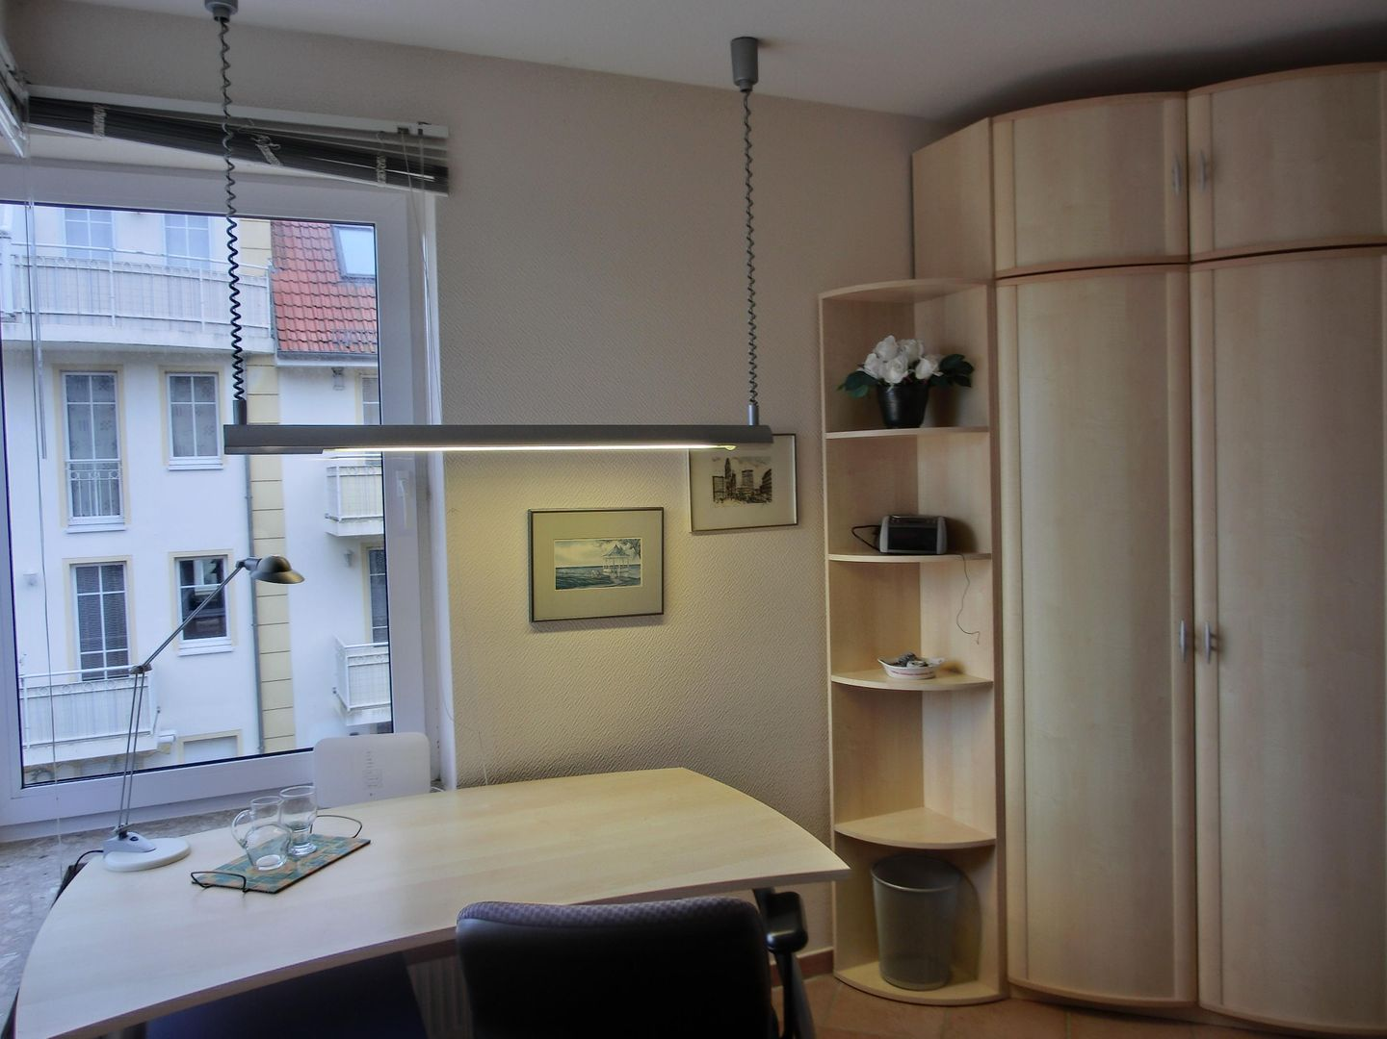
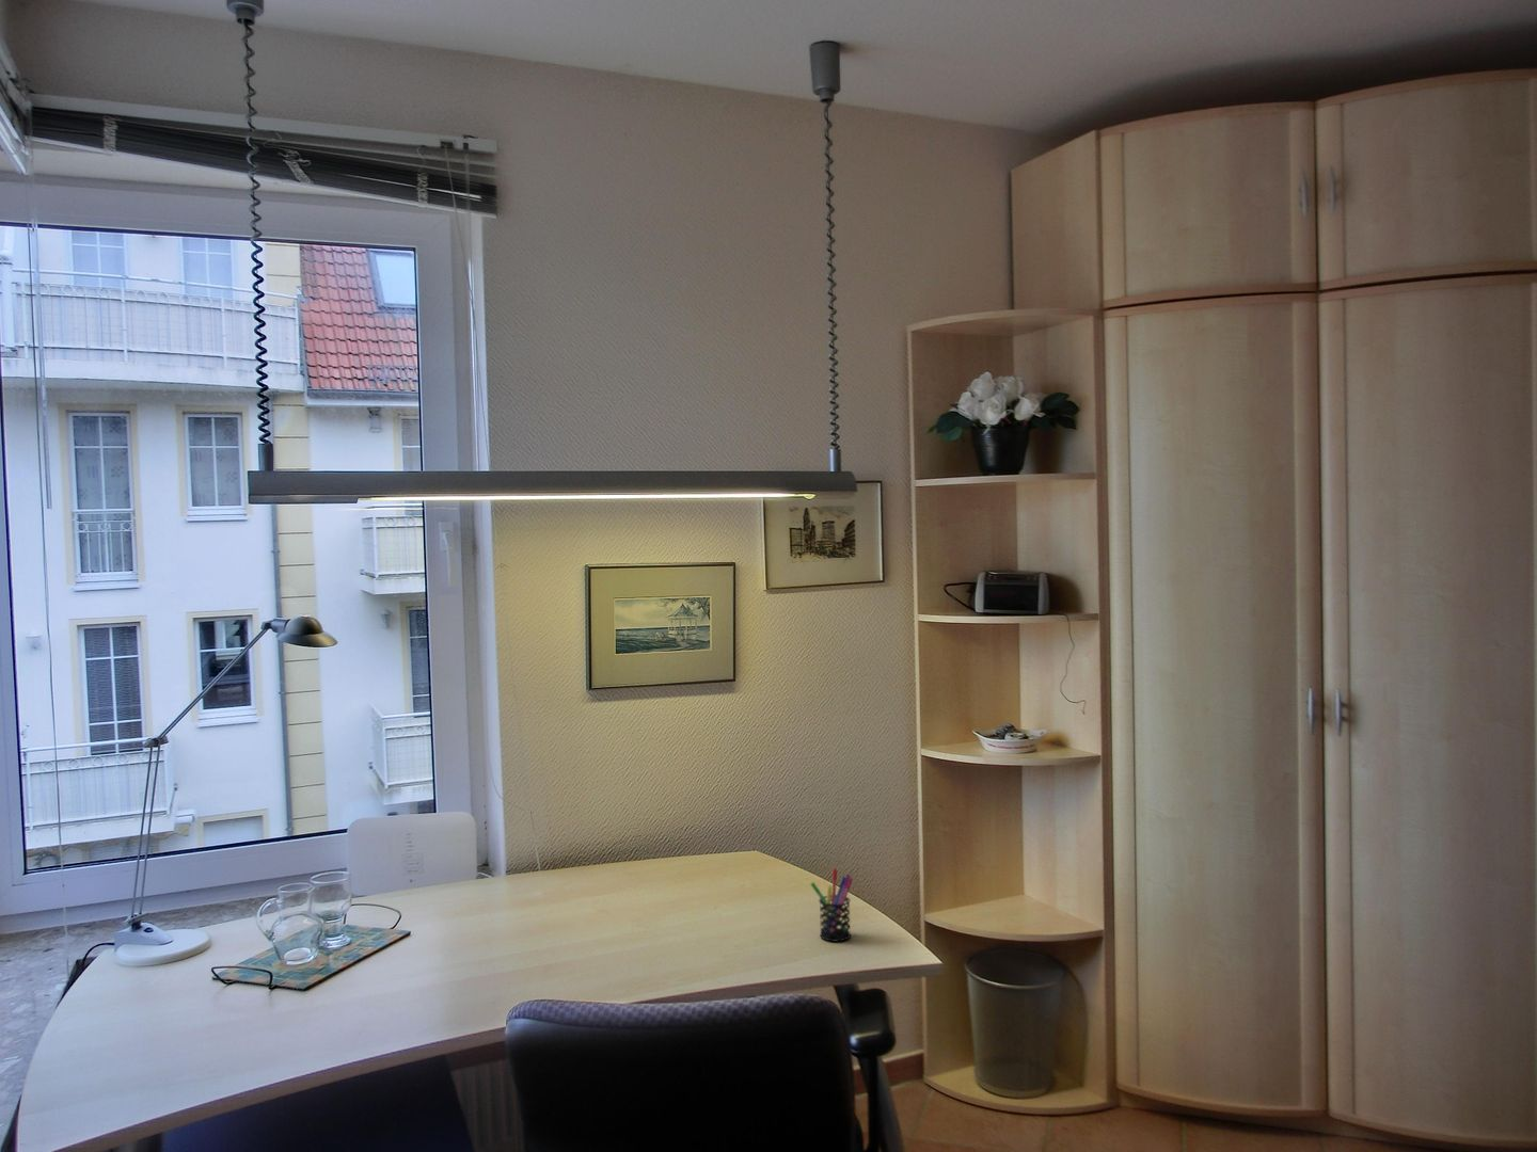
+ pen holder [810,868,854,943]
